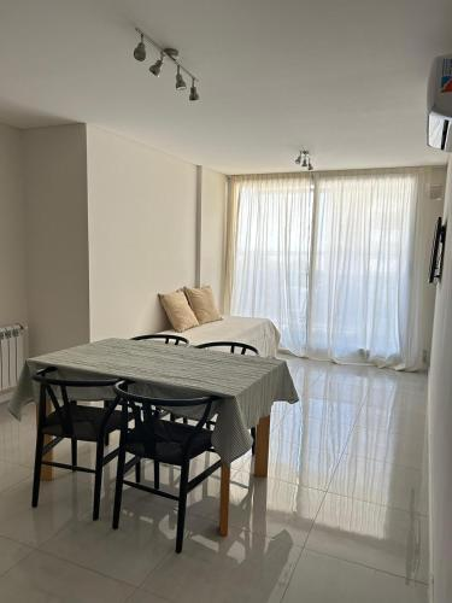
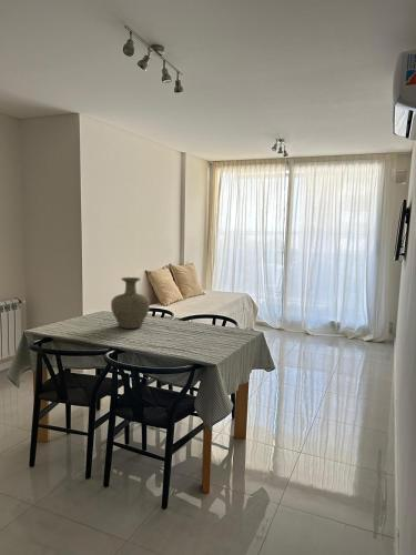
+ vase [110,276,151,330]
